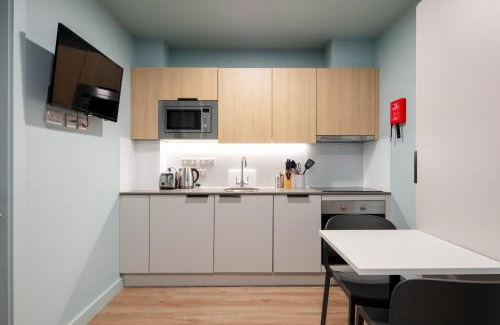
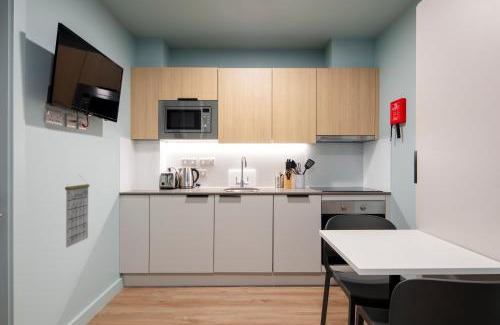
+ calendar [64,175,91,249]
